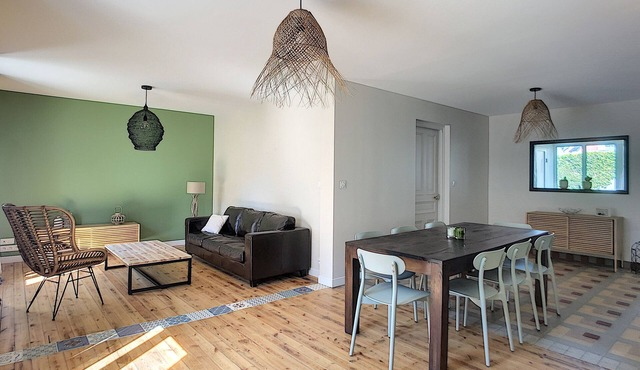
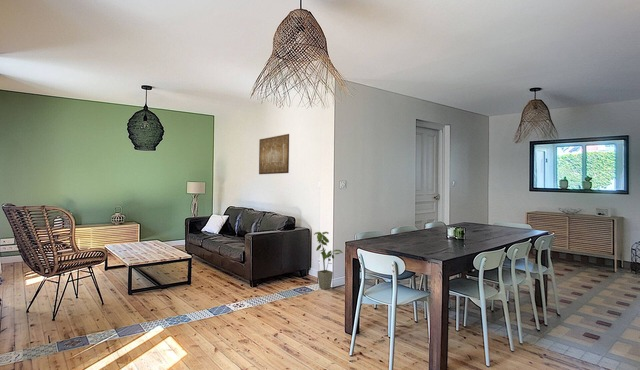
+ house plant [313,231,344,290]
+ wall art [258,133,290,175]
